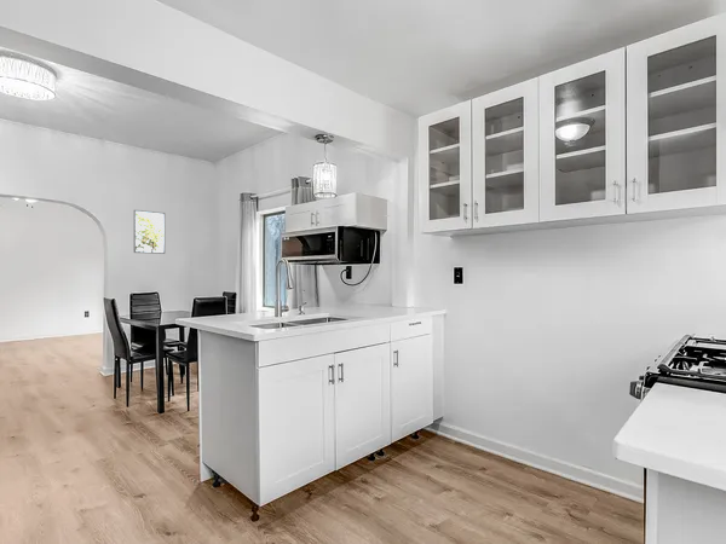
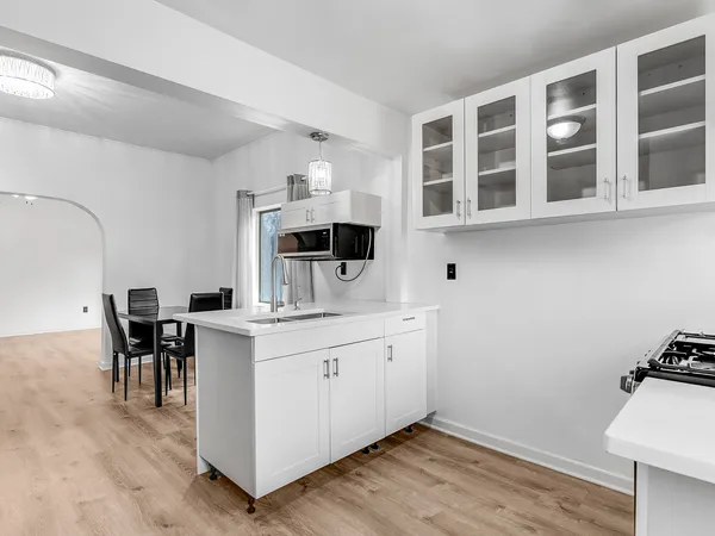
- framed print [133,209,166,255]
